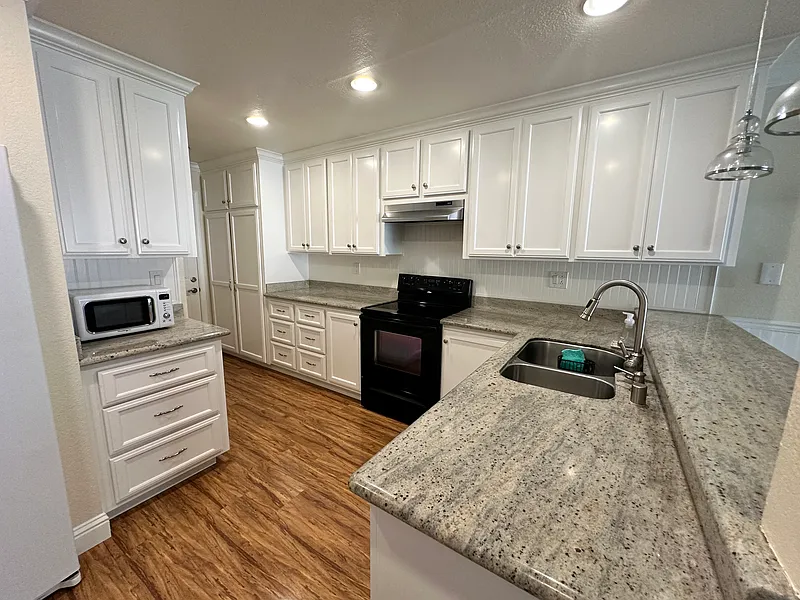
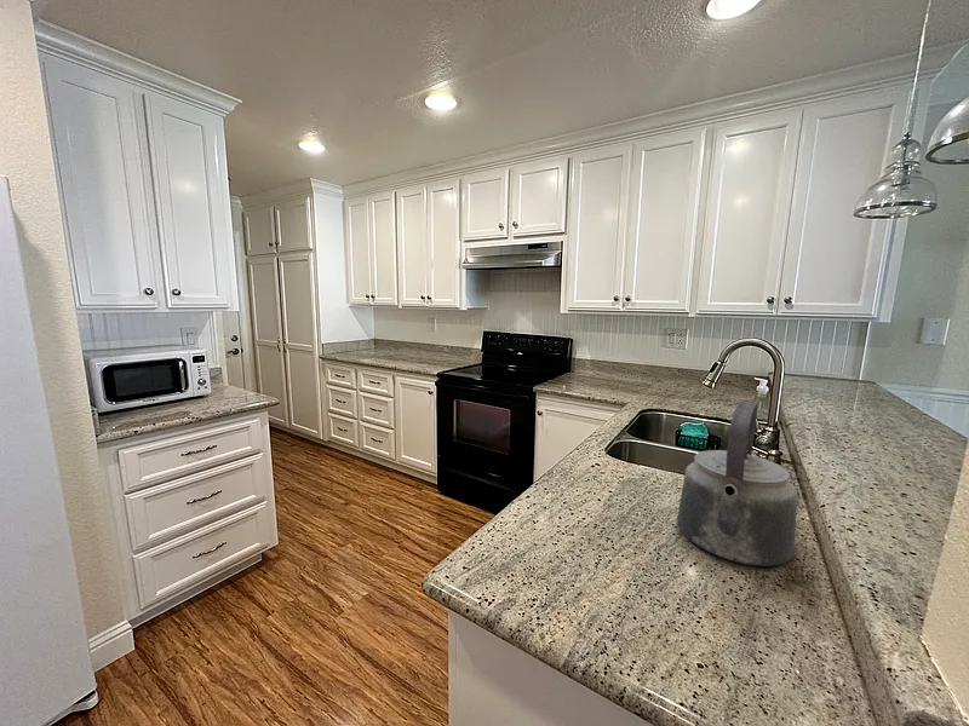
+ kettle [676,399,798,567]
